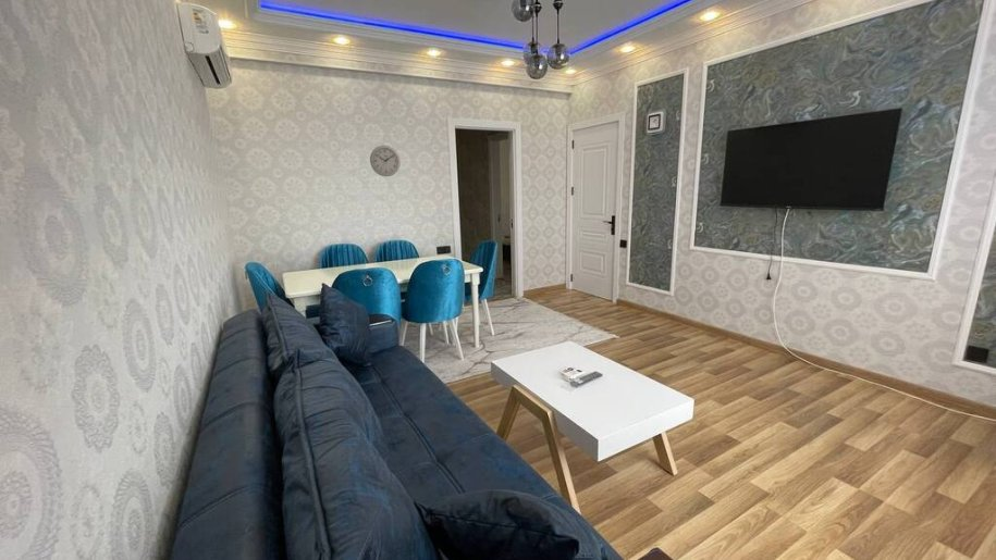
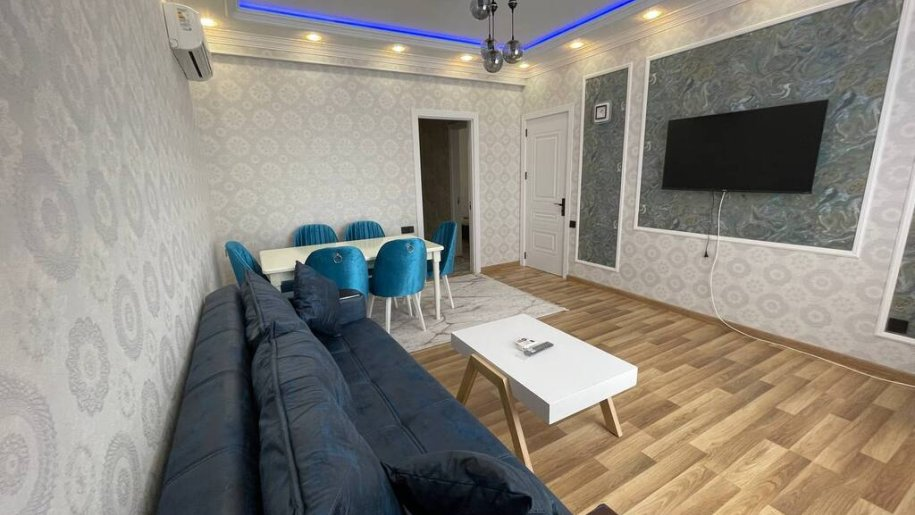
- wall clock [369,145,402,177]
